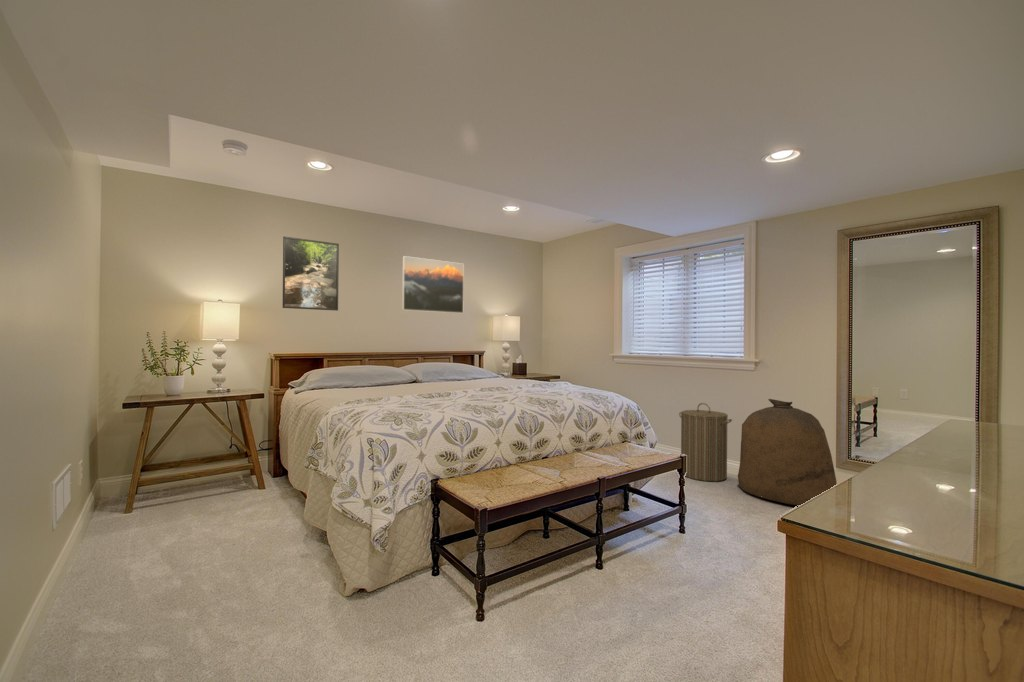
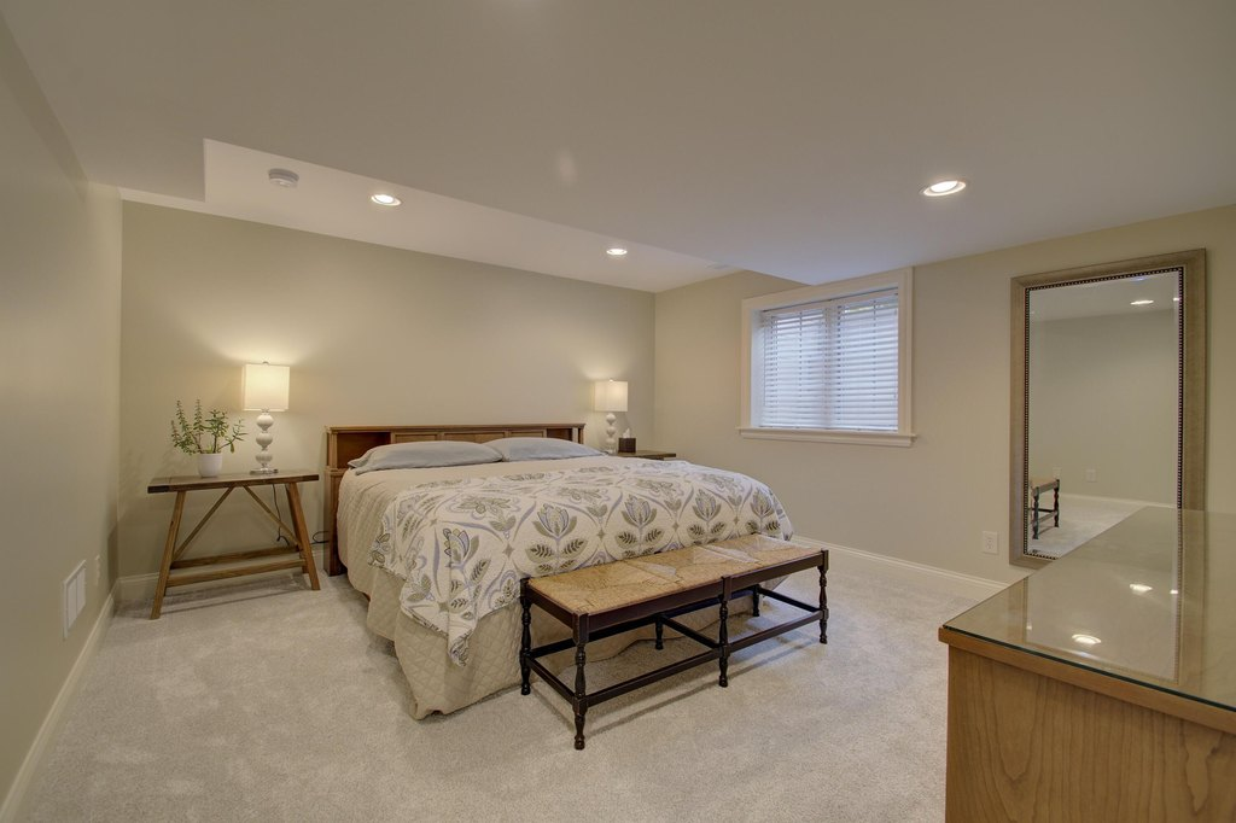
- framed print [282,235,340,312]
- bag [737,398,838,507]
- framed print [401,255,465,314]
- laundry hamper [678,402,733,482]
